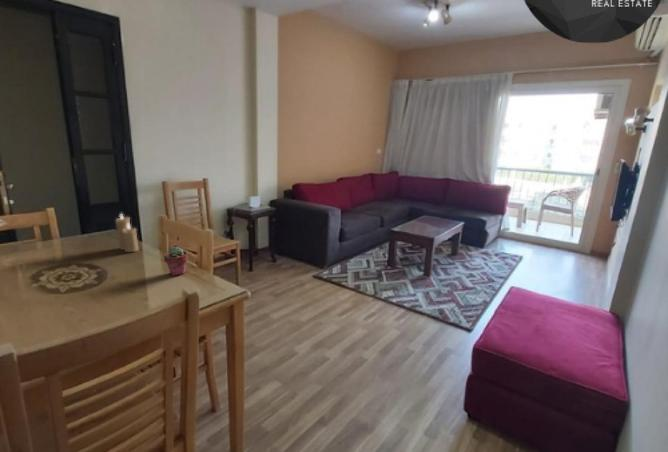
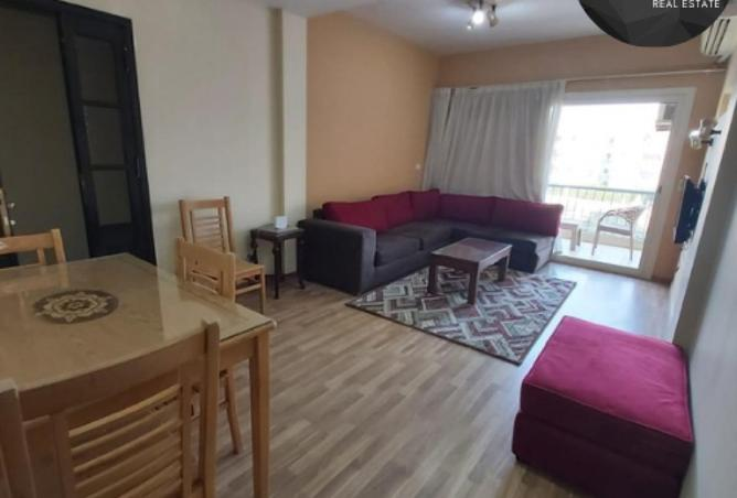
- candle [115,212,140,253]
- potted succulent [163,245,189,277]
